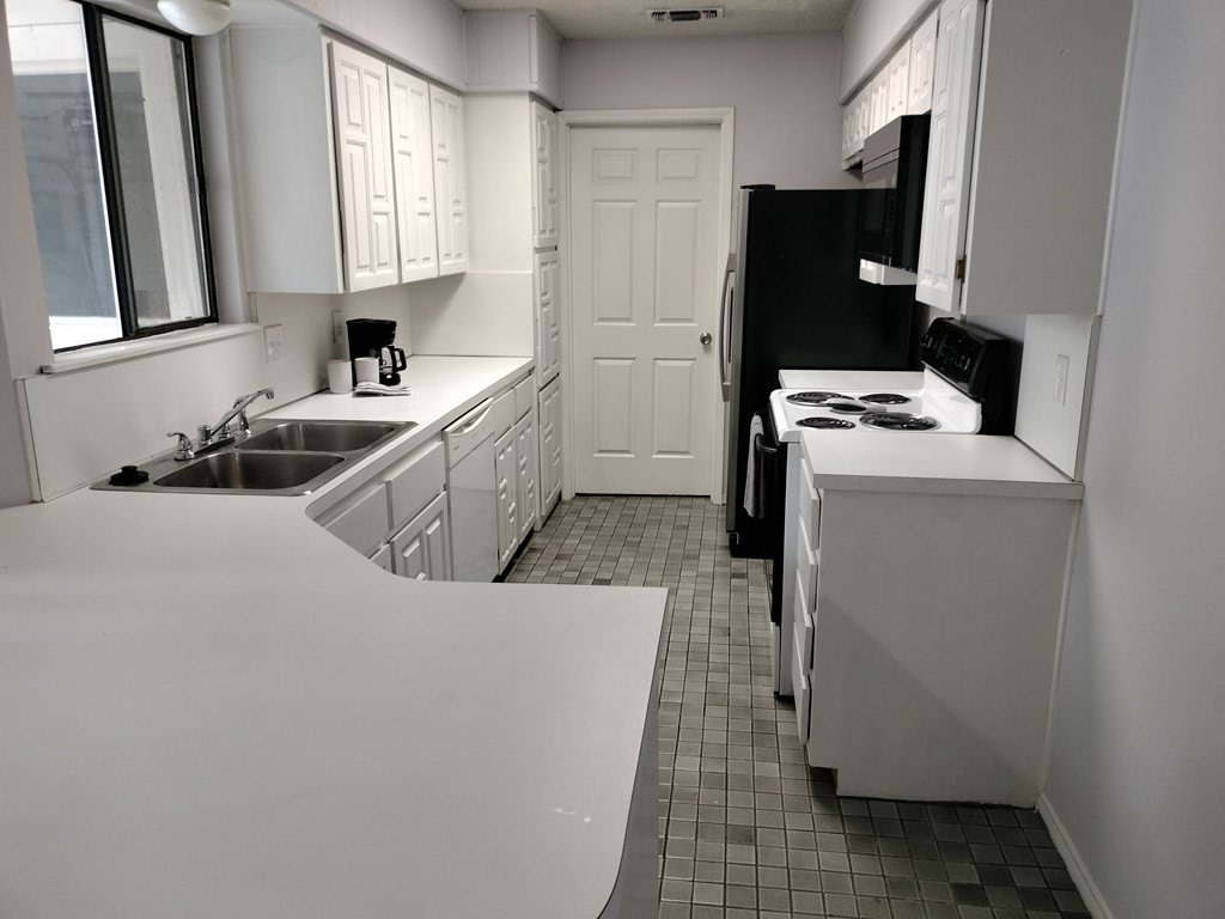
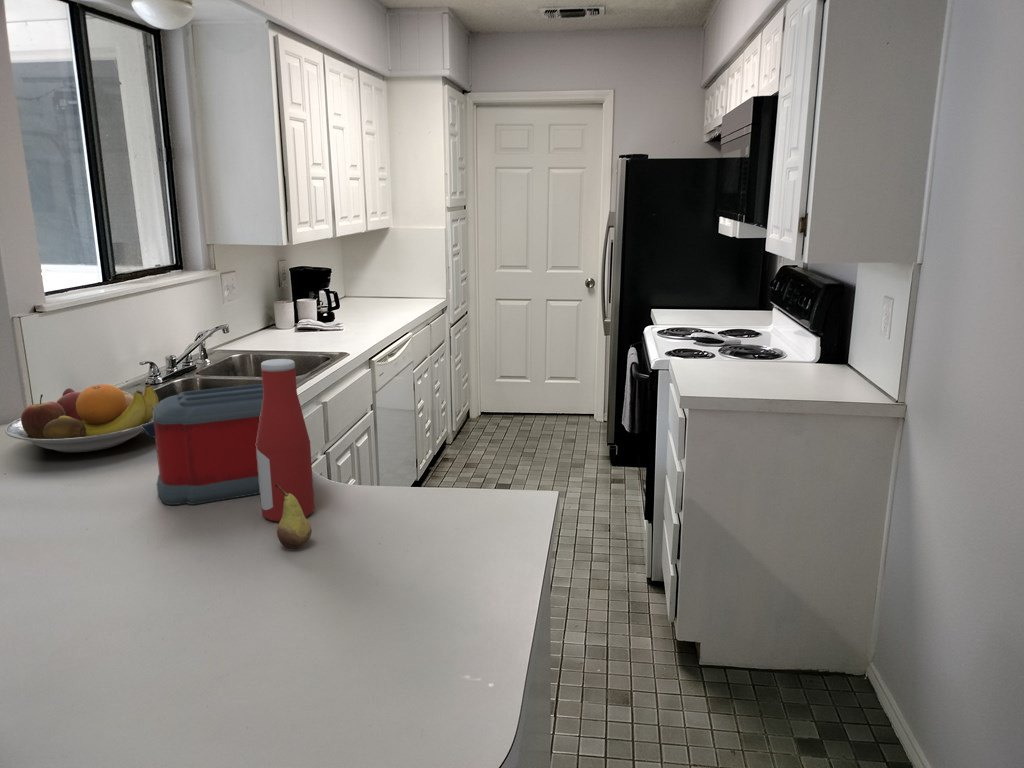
+ bottle [256,358,315,522]
+ toaster [141,383,302,506]
+ fruit bowl [4,383,160,453]
+ fruit [275,484,313,549]
